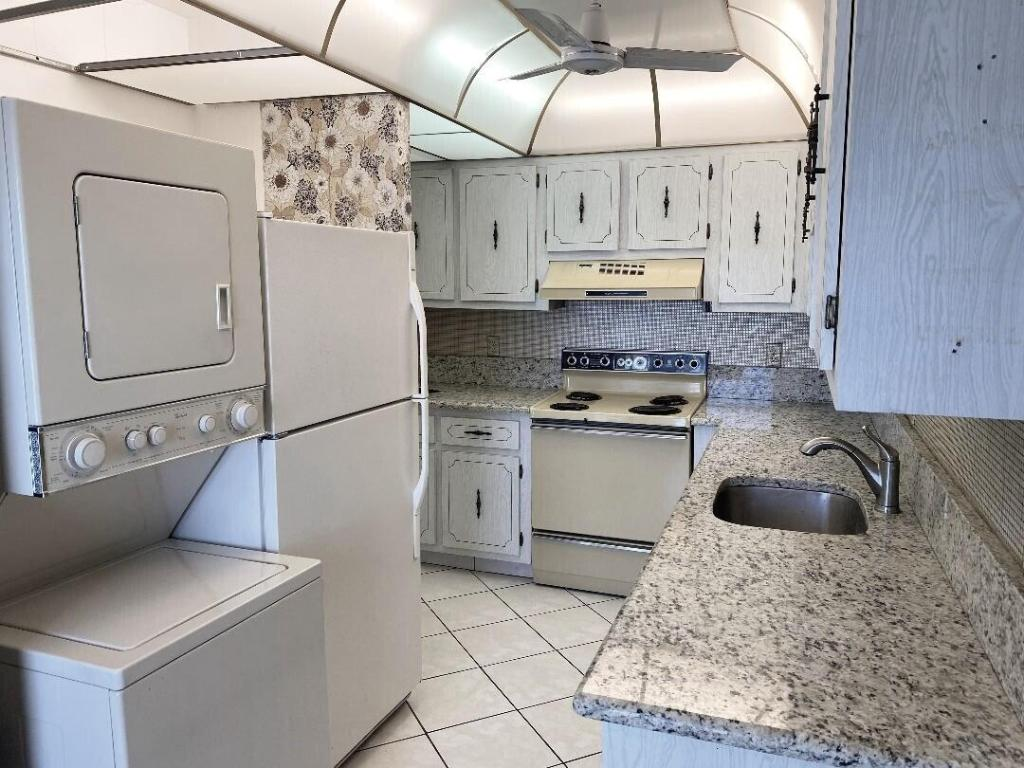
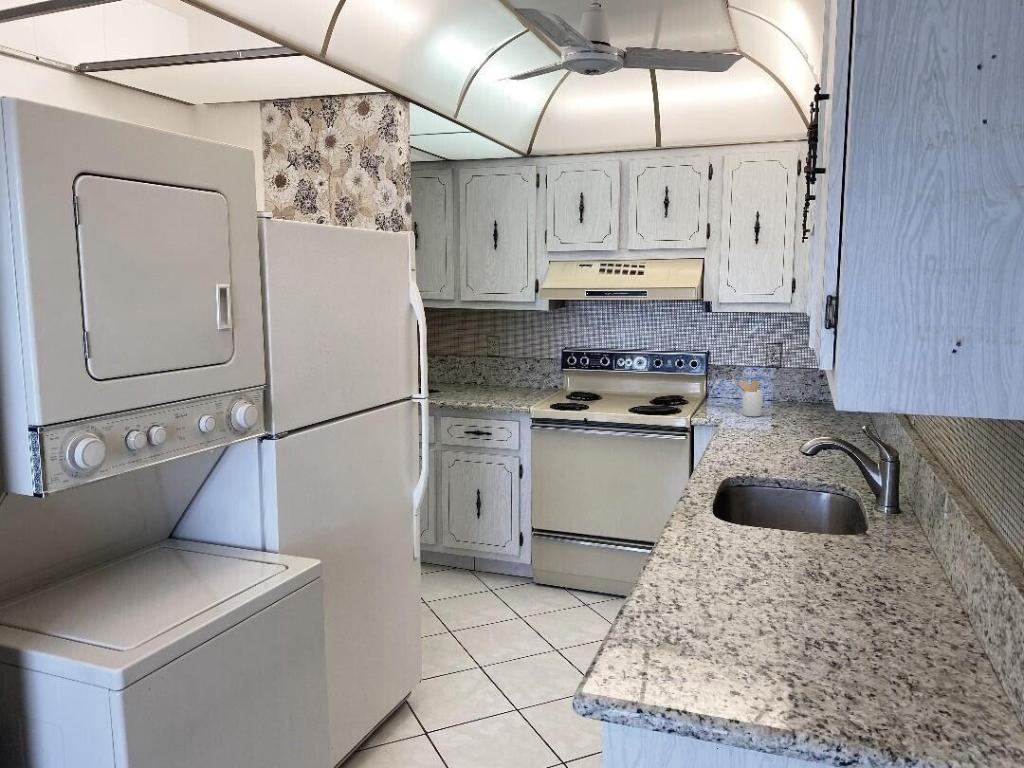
+ utensil holder [733,379,764,417]
